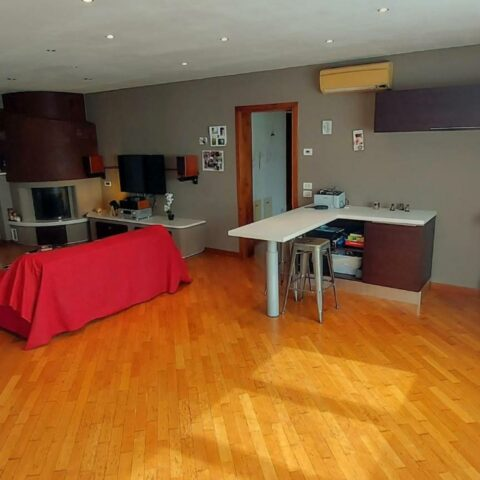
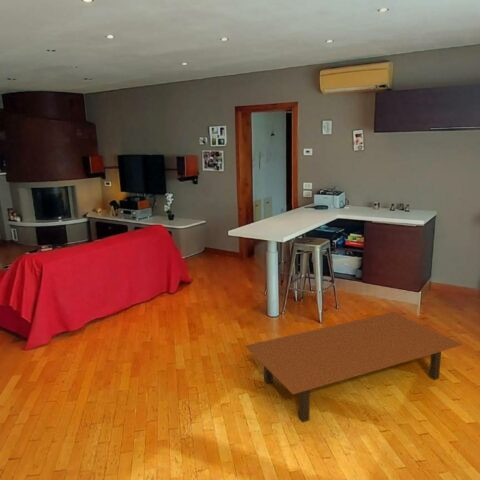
+ coffee table [244,311,464,423]
